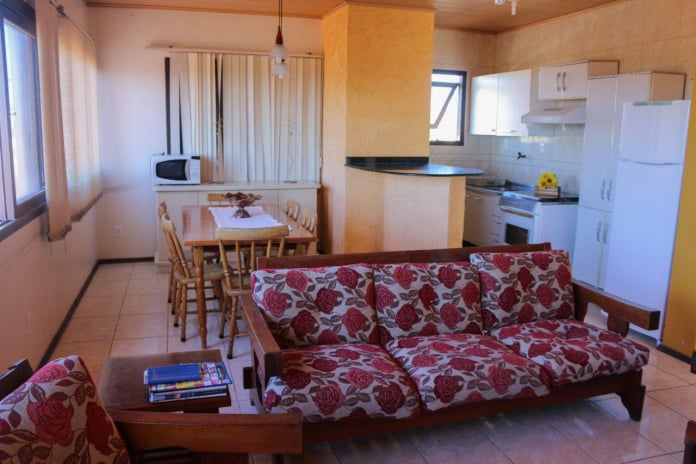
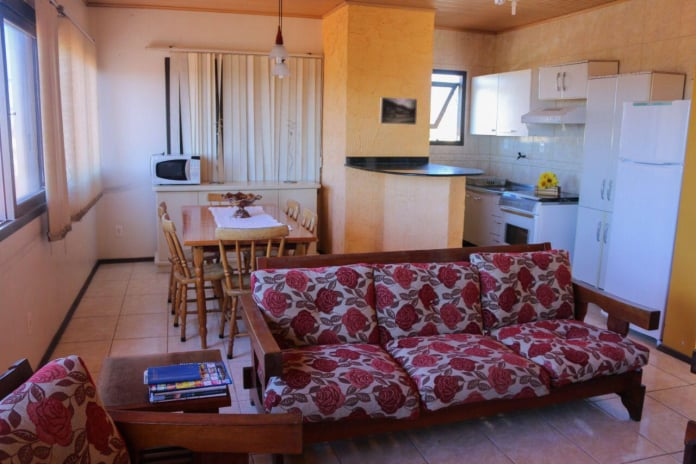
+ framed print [379,96,418,126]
